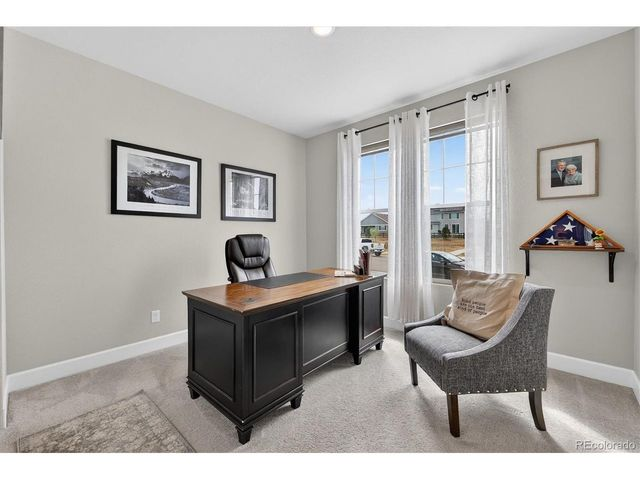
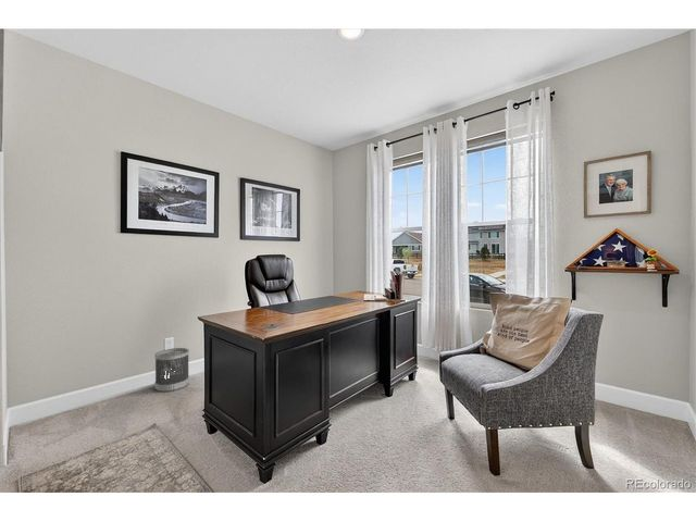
+ wastebasket [153,347,190,393]
